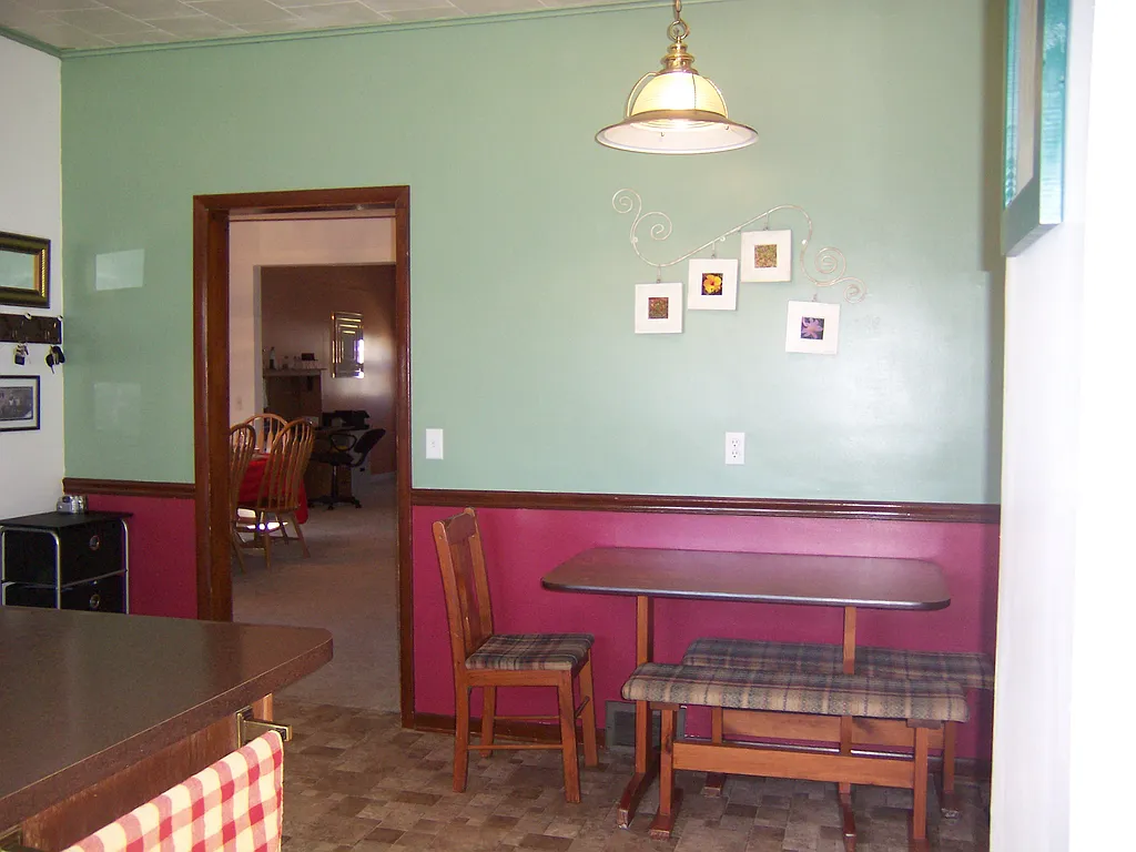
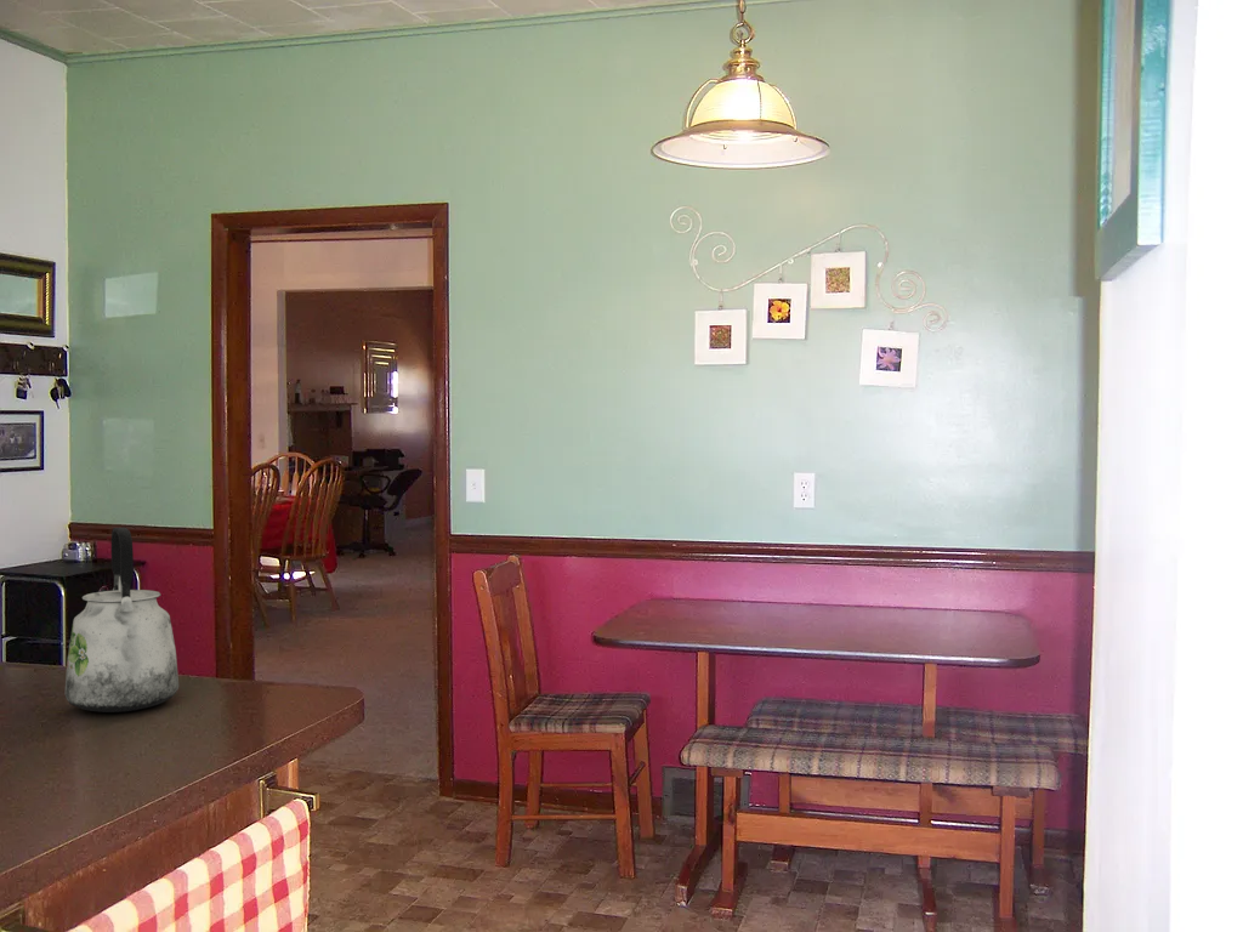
+ kettle [63,527,180,714]
